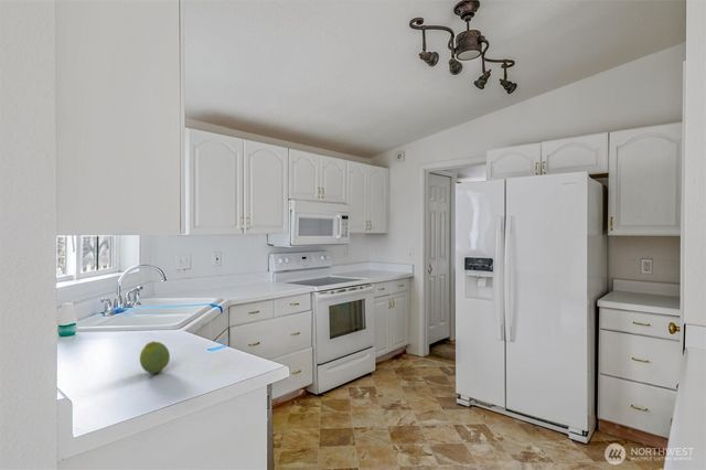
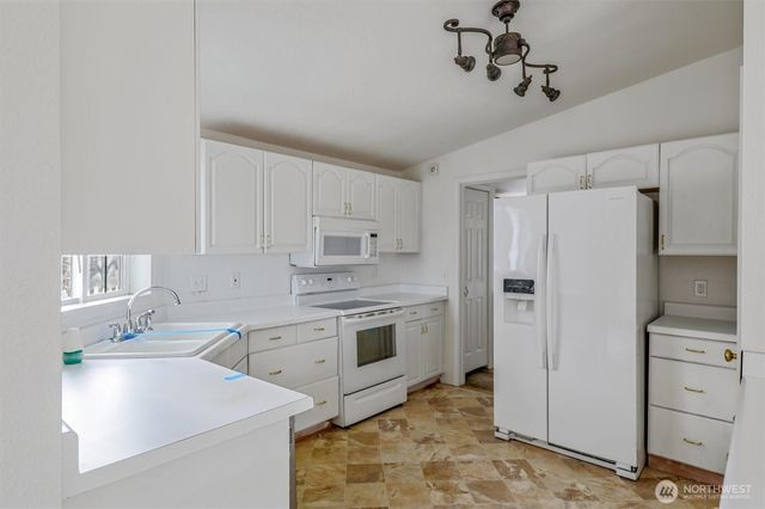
- fruit [139,340,171,374]
